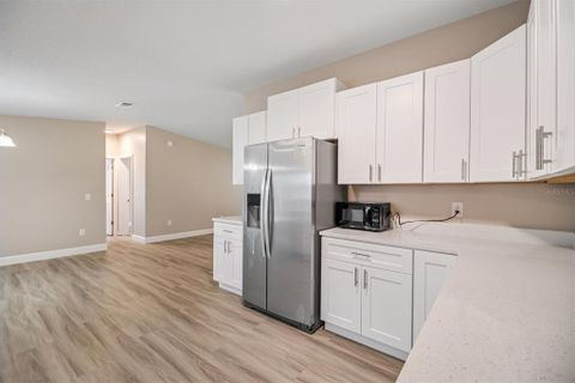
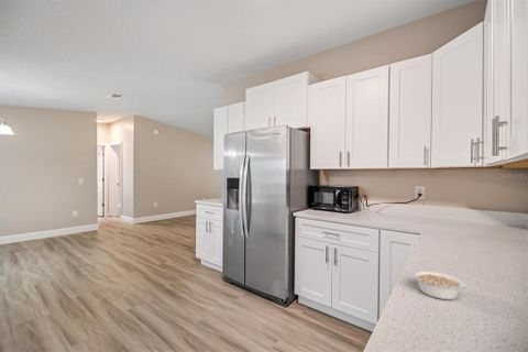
+ legume [413,270,465,300]
